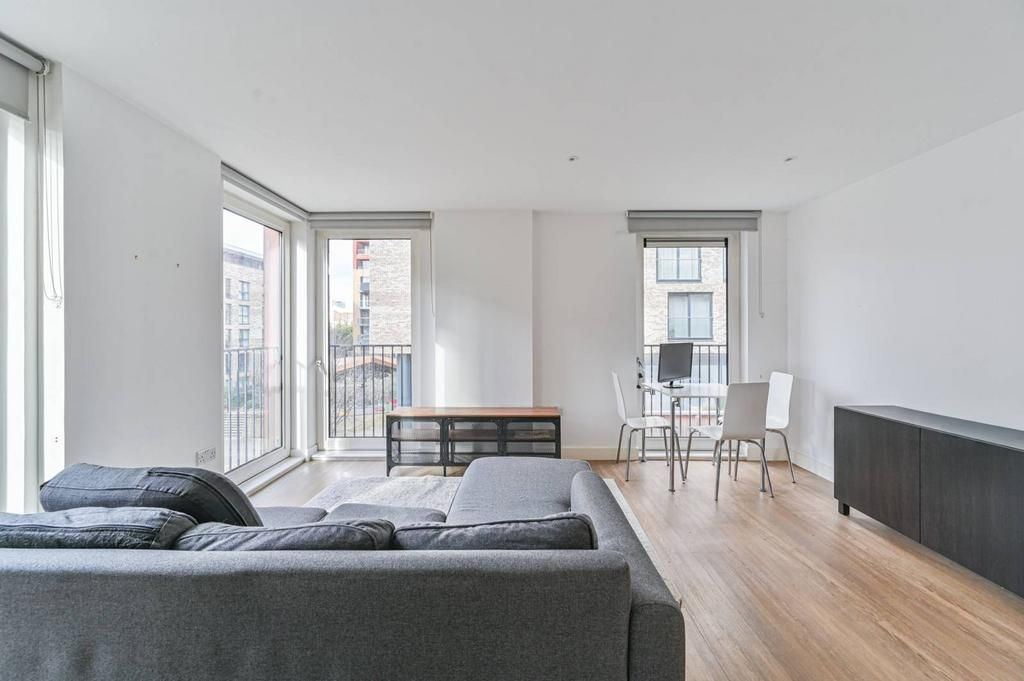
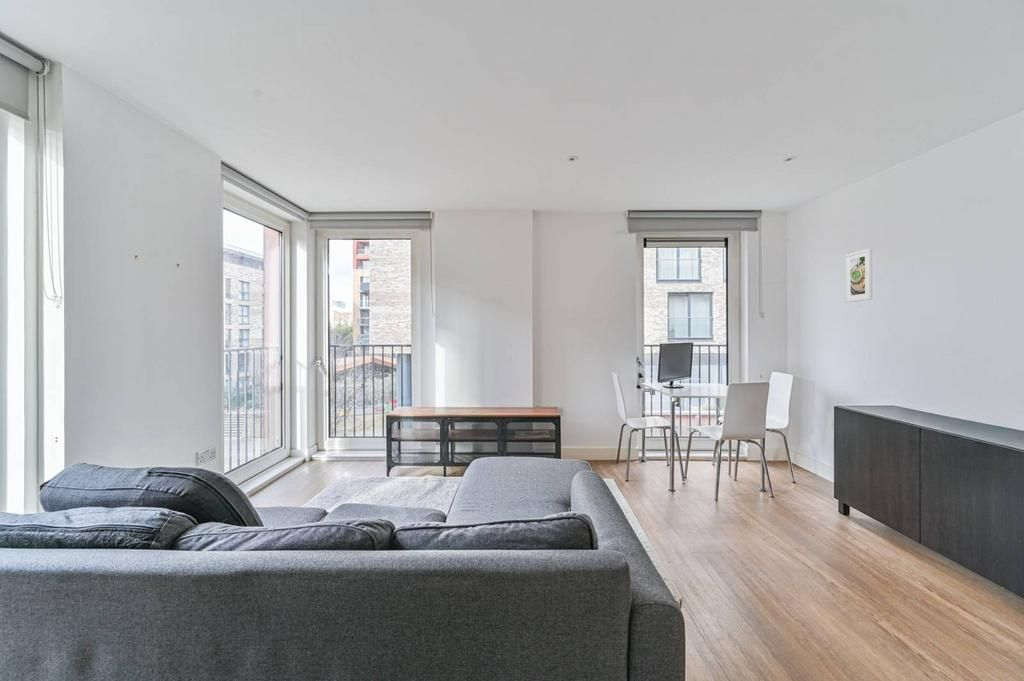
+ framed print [844,247,873,303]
